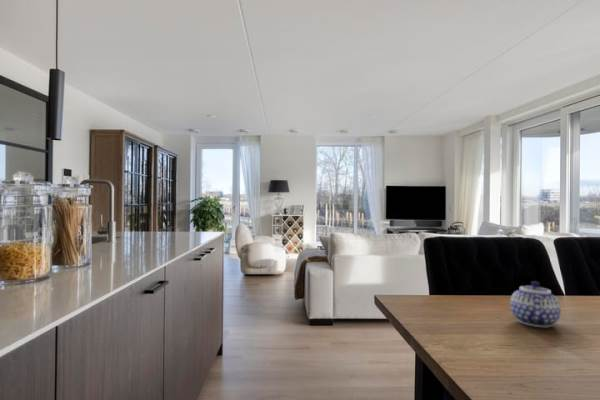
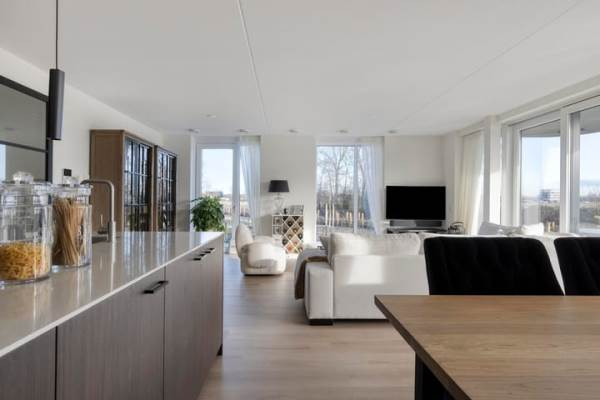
- teapot [509,280,562,328]
